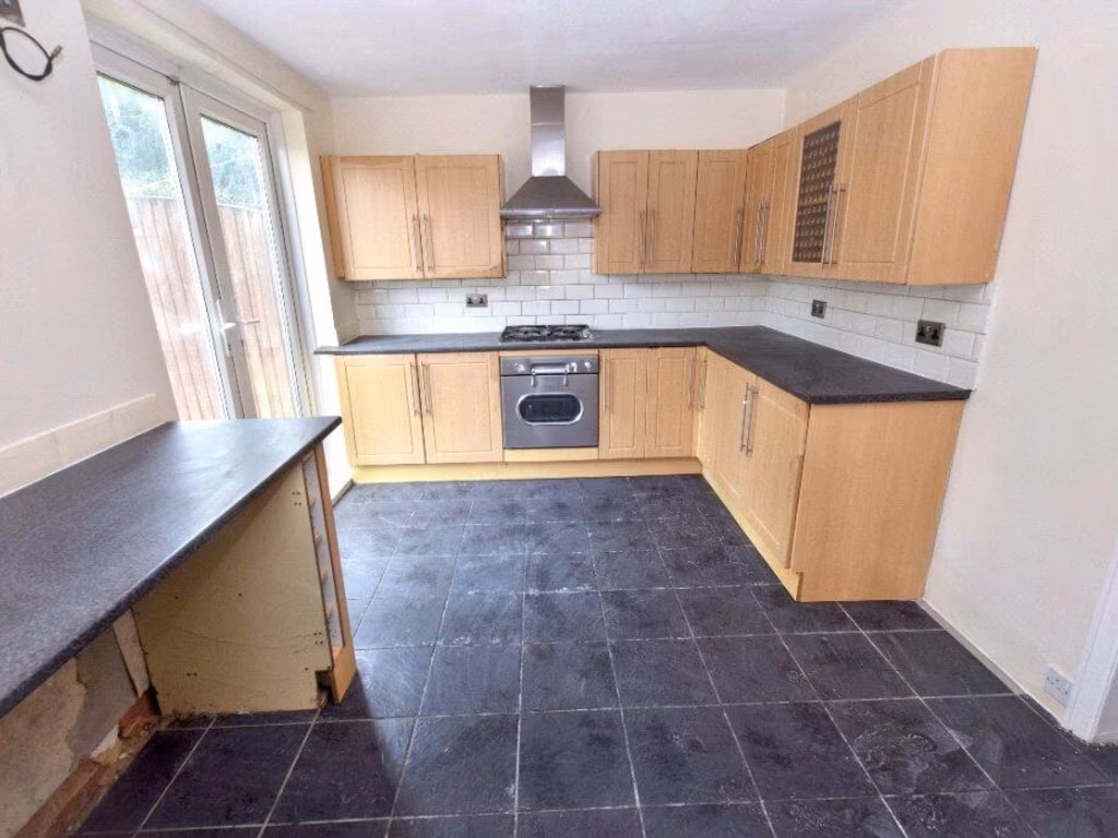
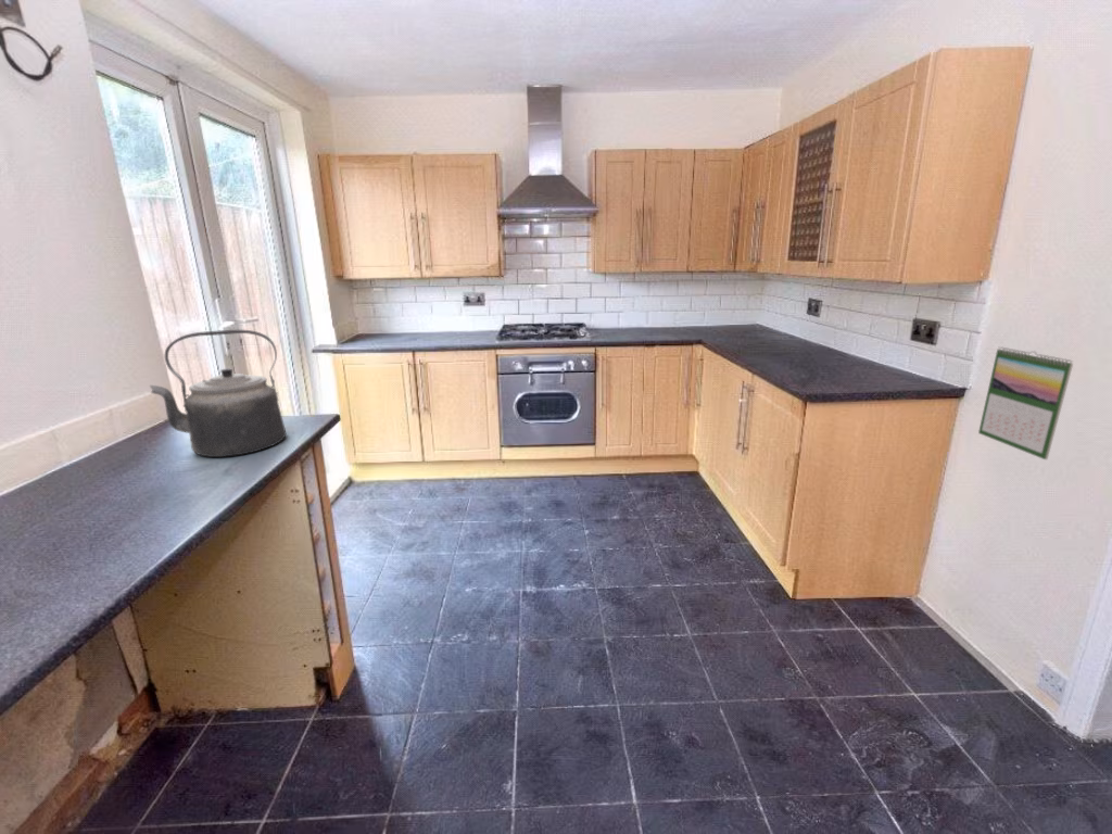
+ kettle [149,329,287,458]
+ calendar [977,346,1075,460]
